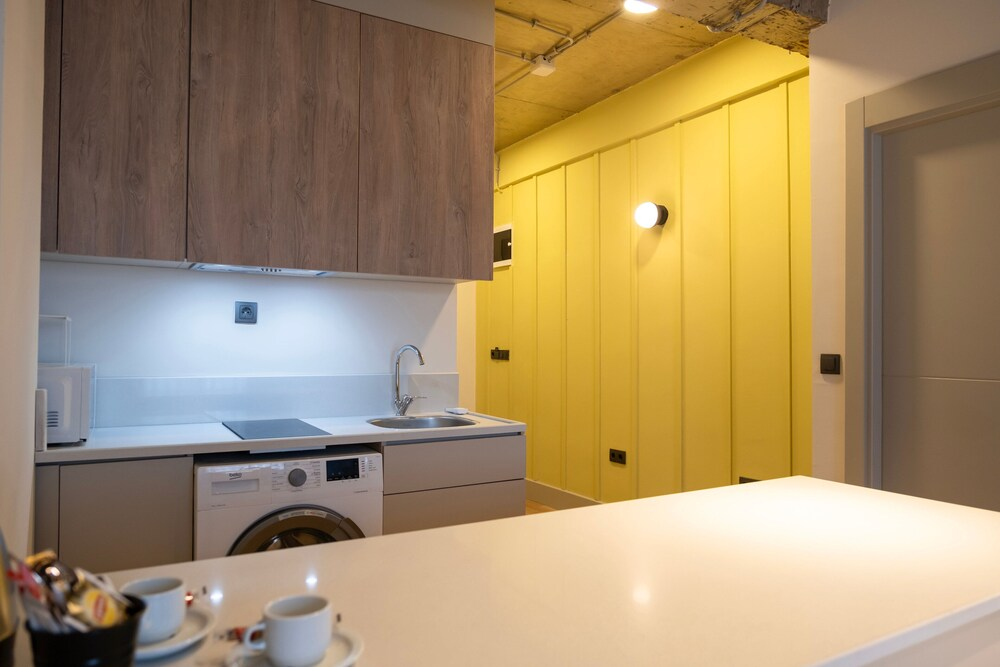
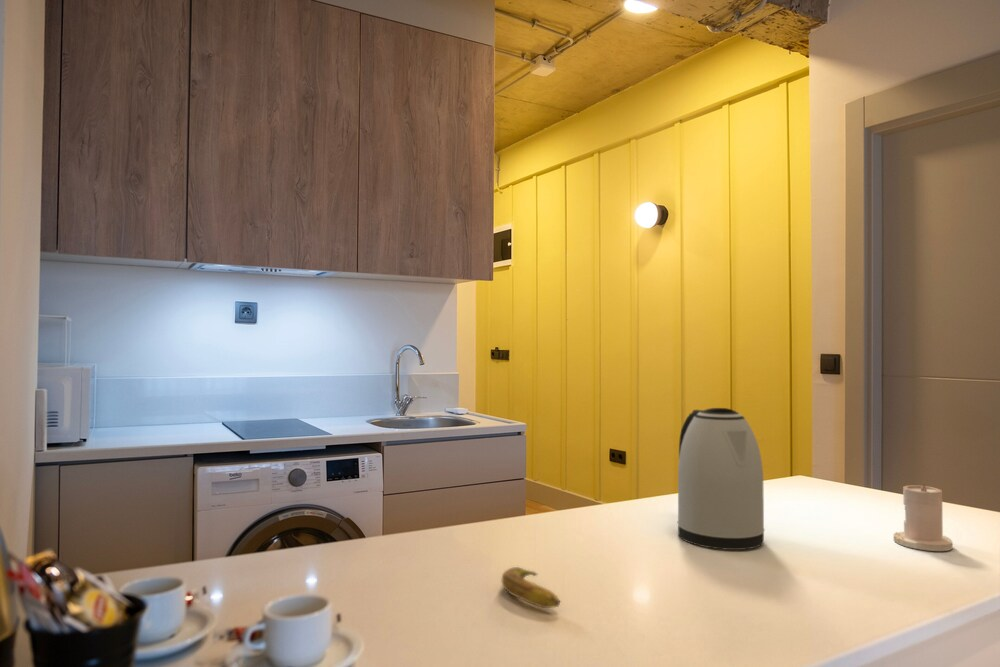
+ candle [893,482,954,552]
+ kettle [676,407,766,551]
+ banana [501,566,561,609]
